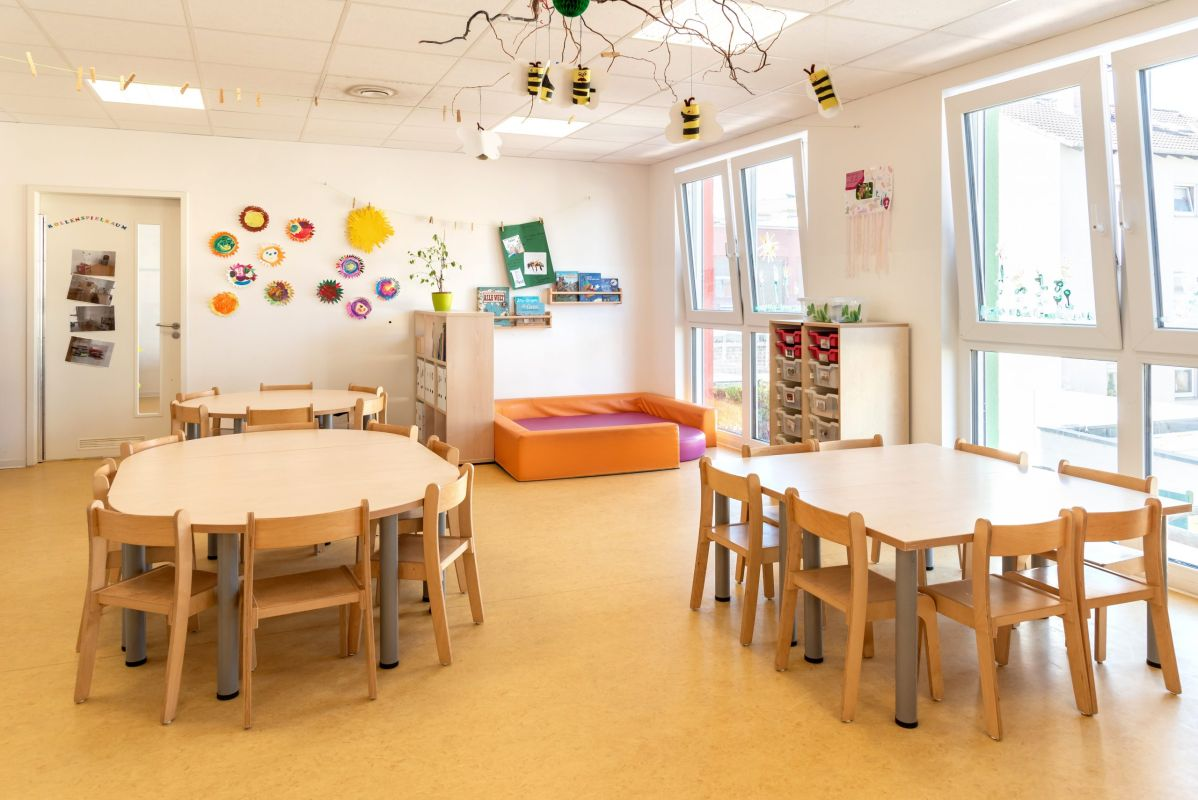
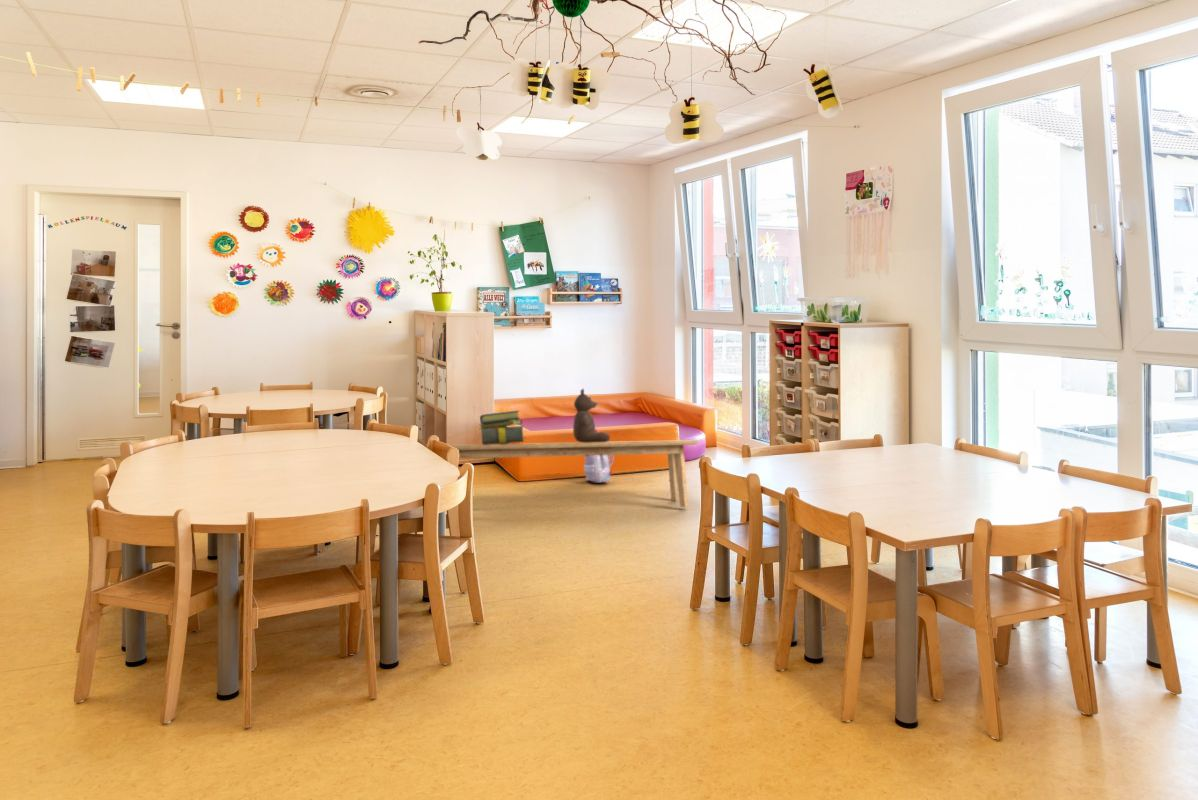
+ bench [450,439,700,508]
+ teddy bear [572,388,611,443]
+ stack of books [479,410,526,445]
+ backpack [583,428,615,484]
